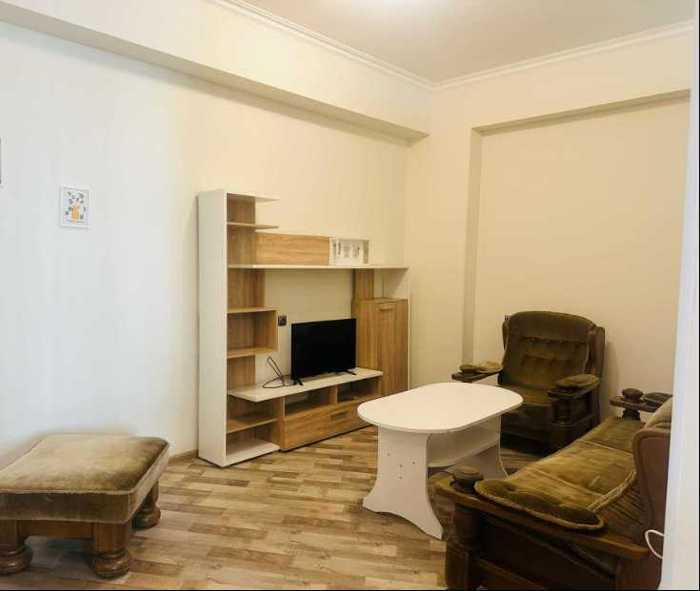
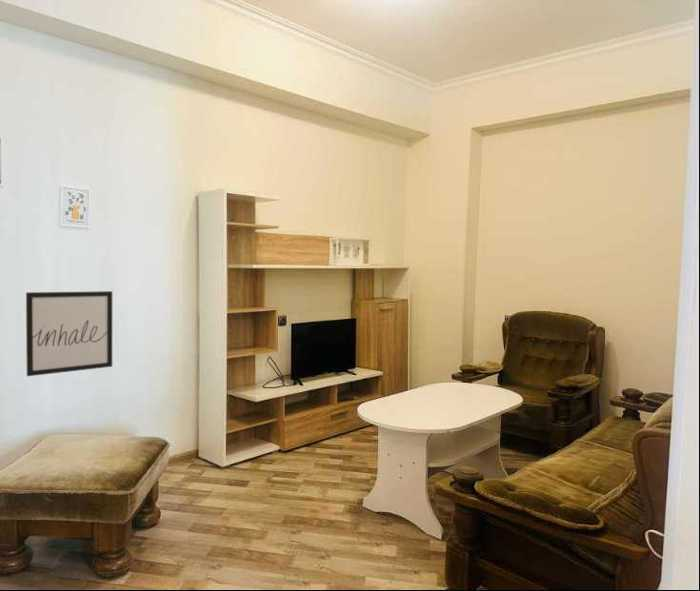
+ wall art [25,290,113,377]
